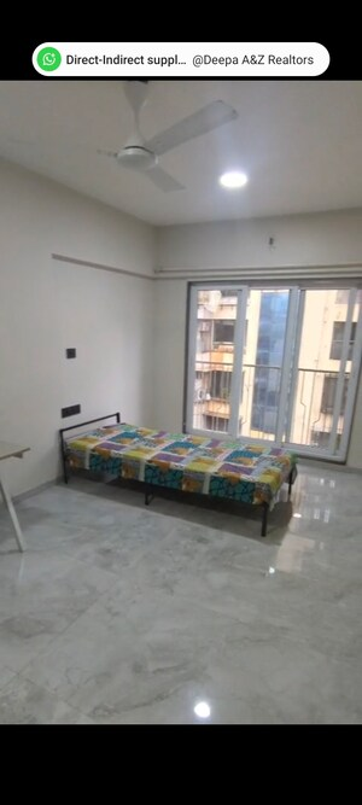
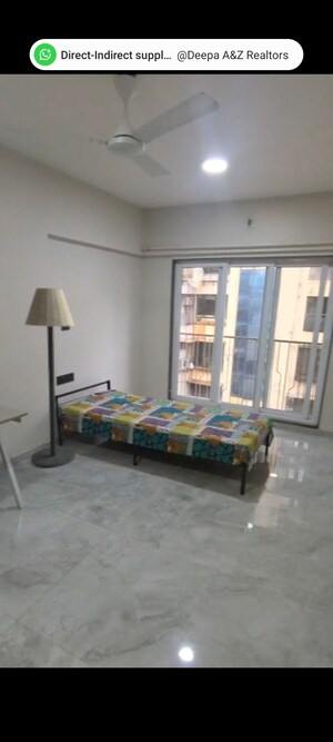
+ floor lamp [23,287,77,468]
